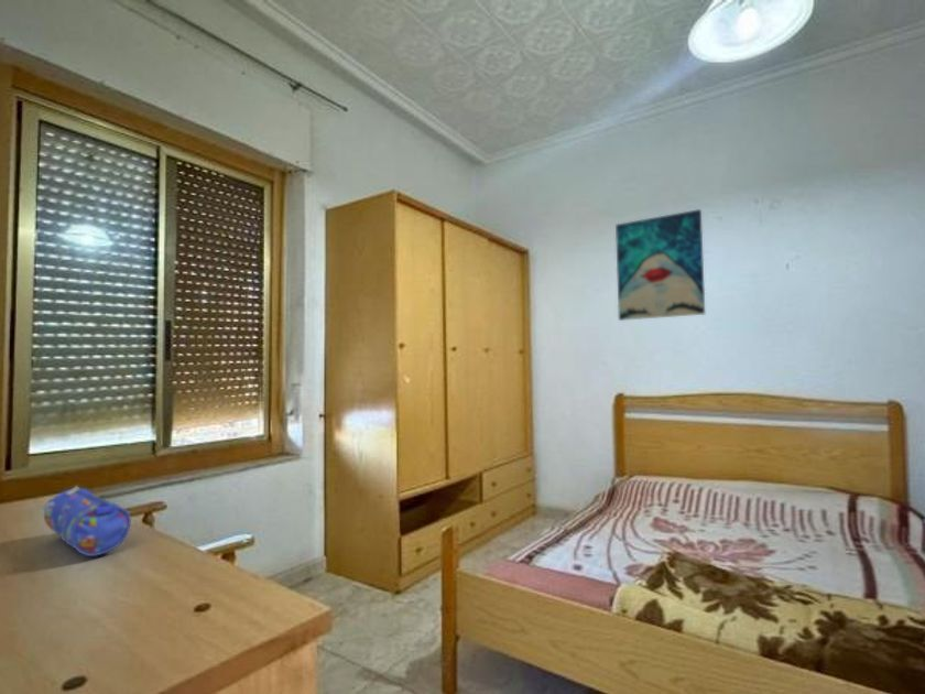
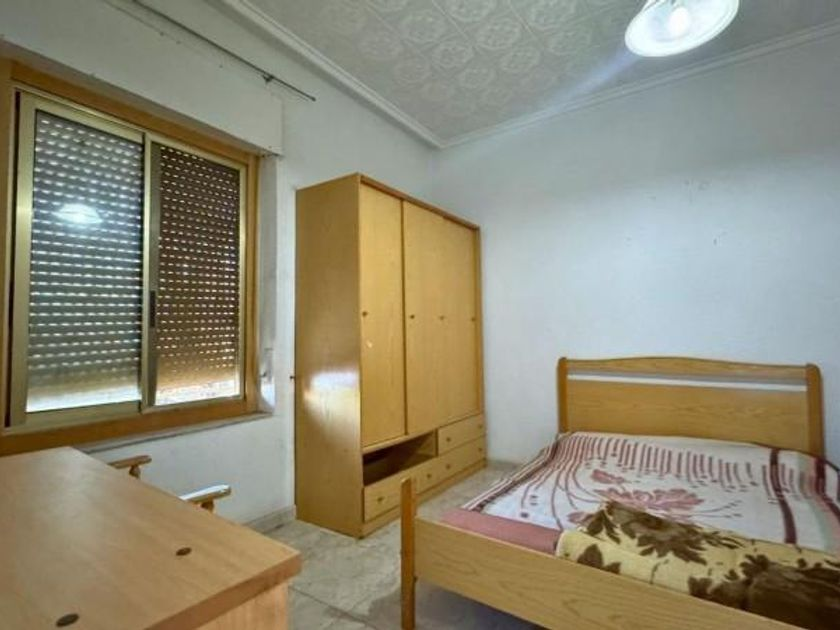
- wall art [614,208,706,322]
- pencil case [43,485,132,557]
